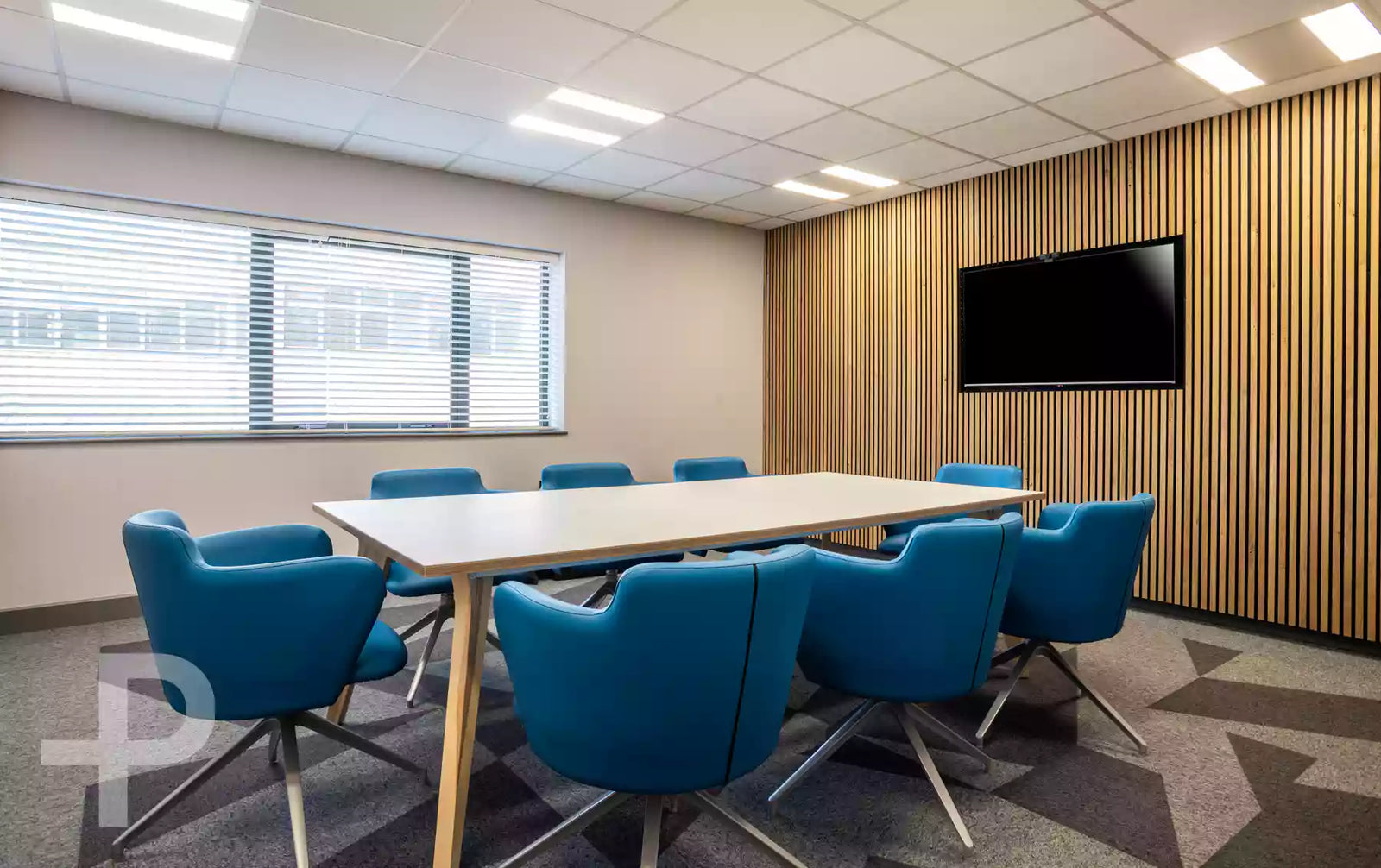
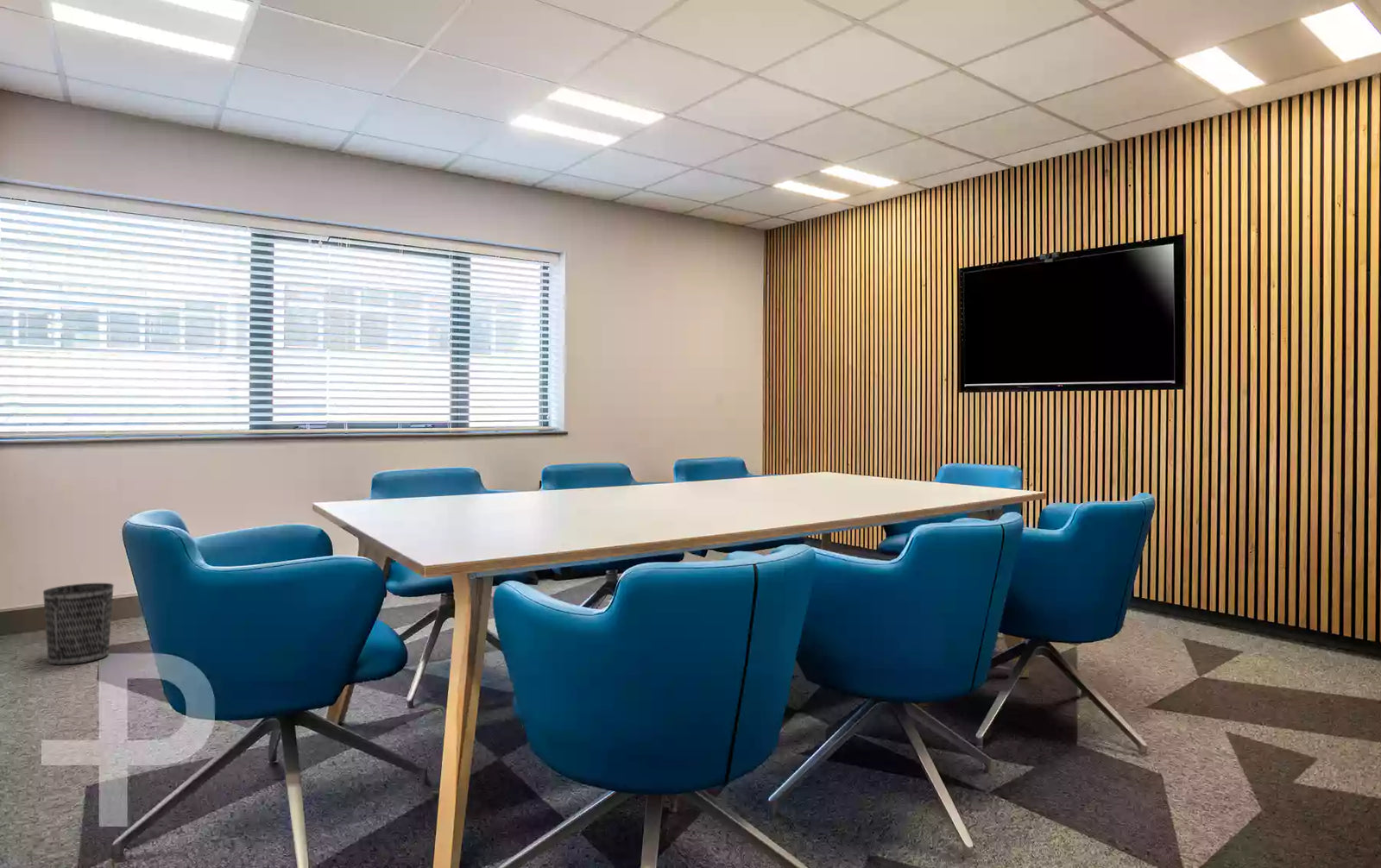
+ wastebasket [42,582,115,666]
